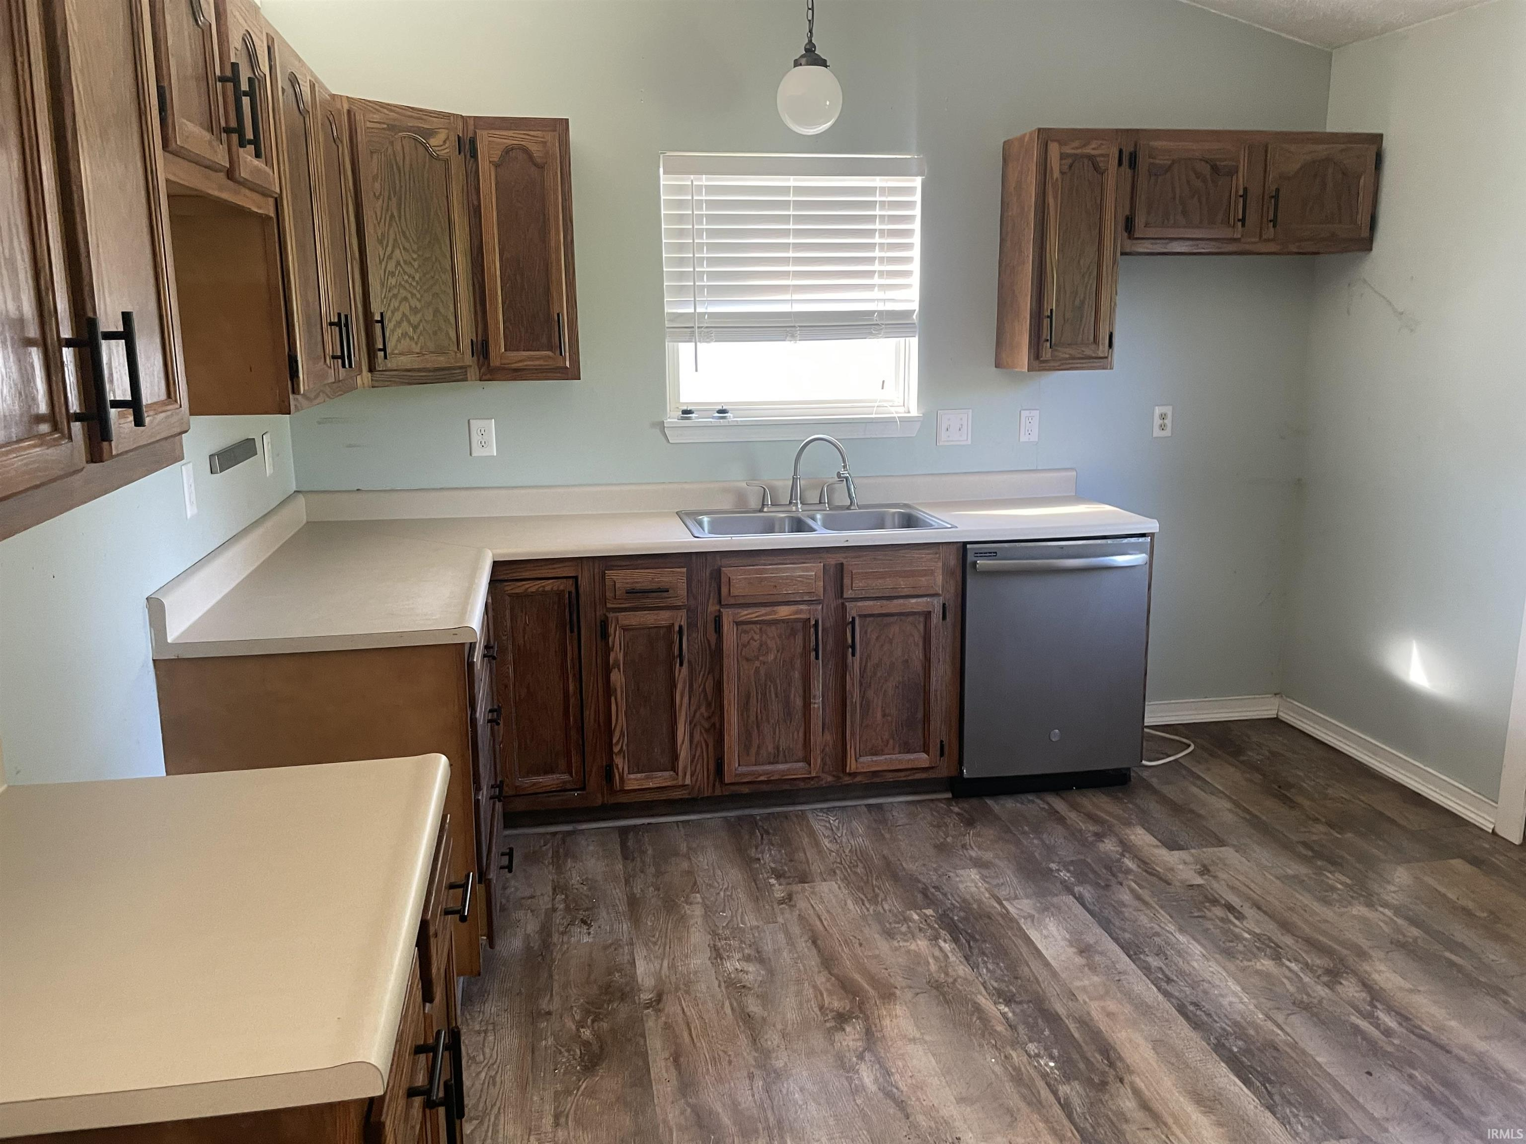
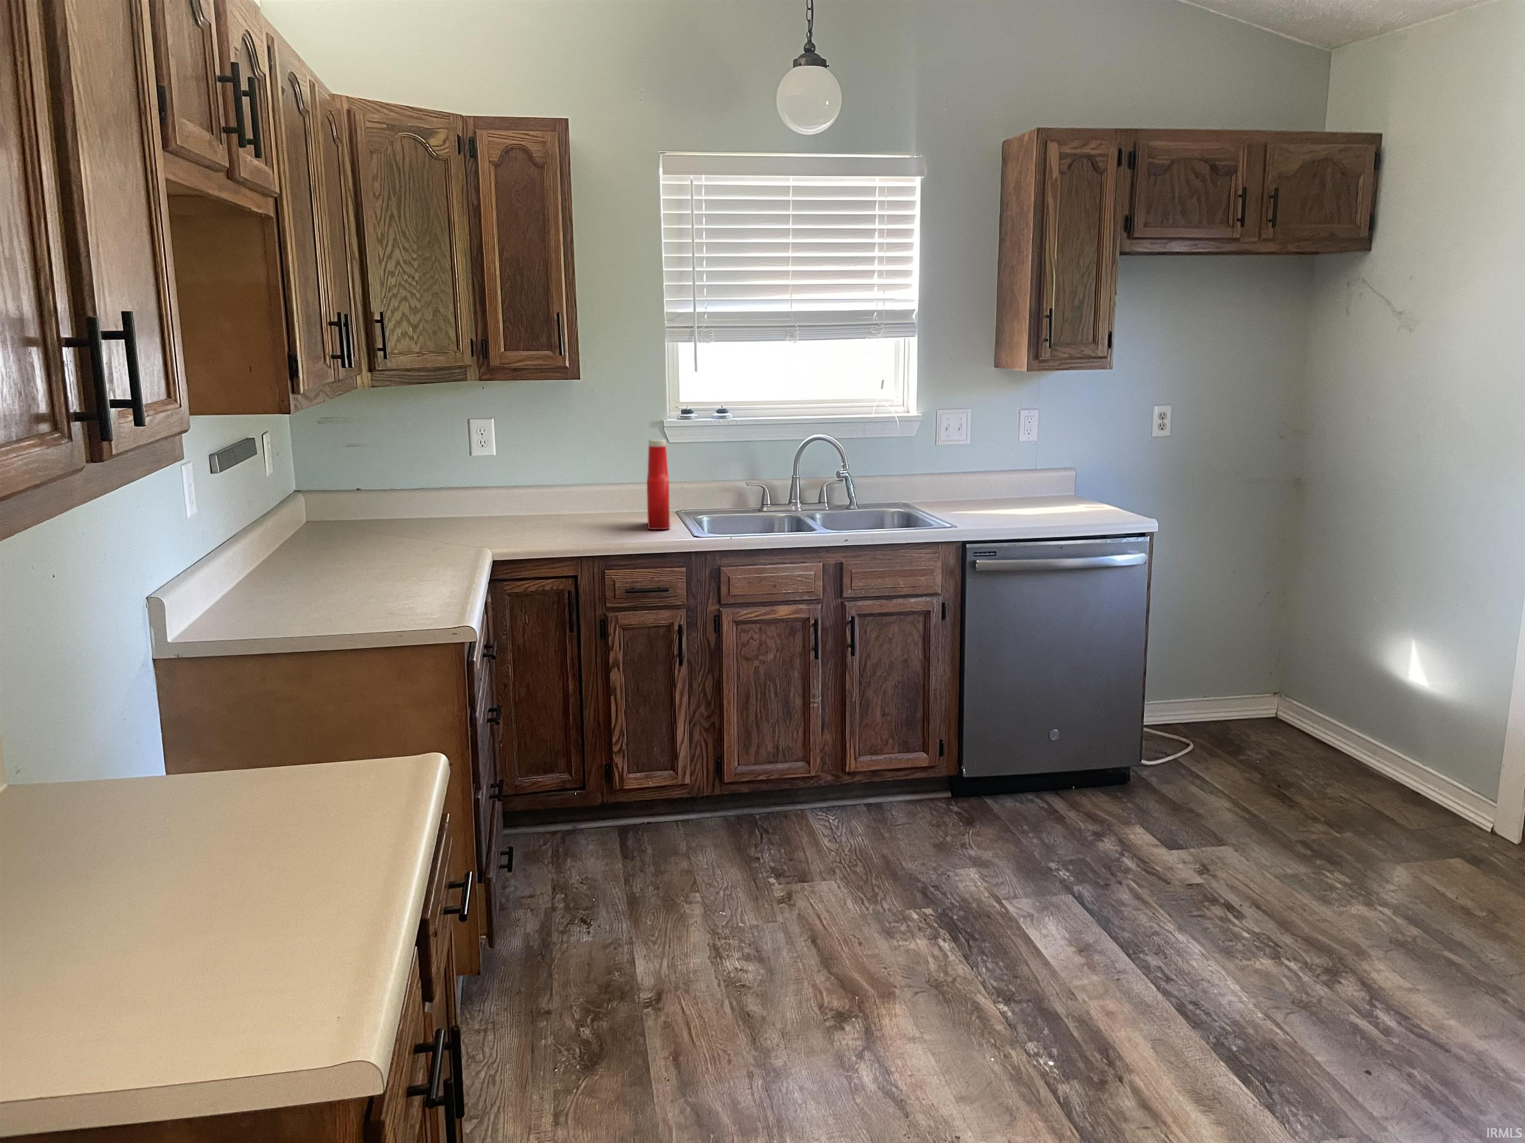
+ soap bottle [646,439,670,531]
